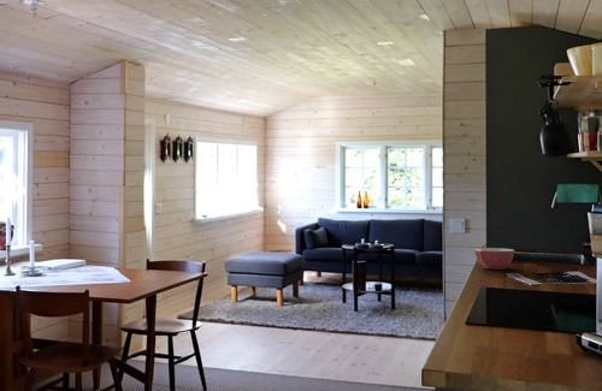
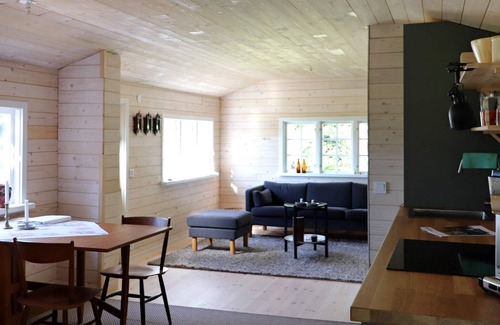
- bowl [473,247,517,271]
